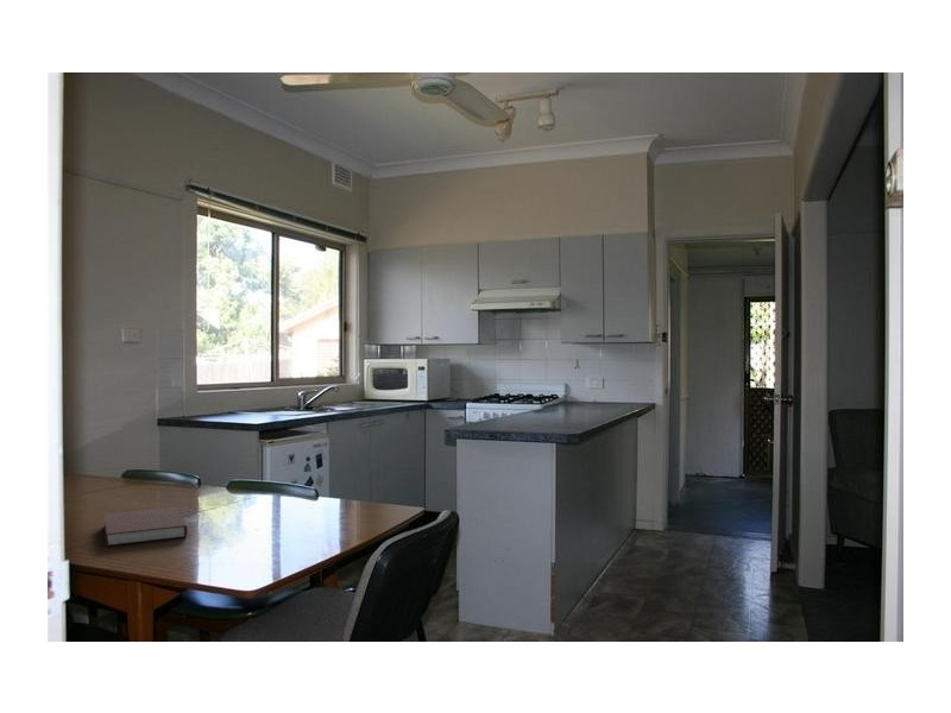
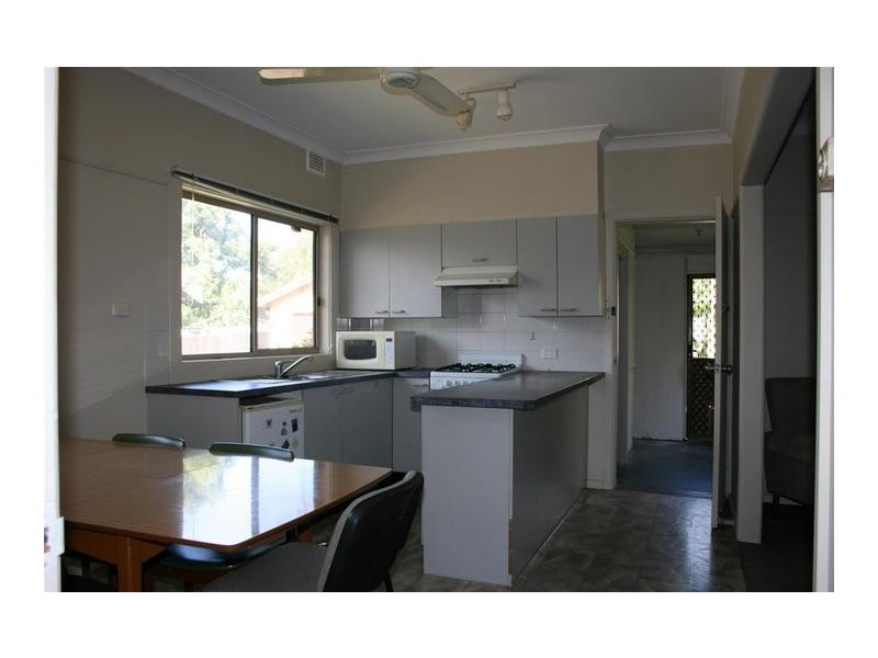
- notebook [103,506,189,548]
